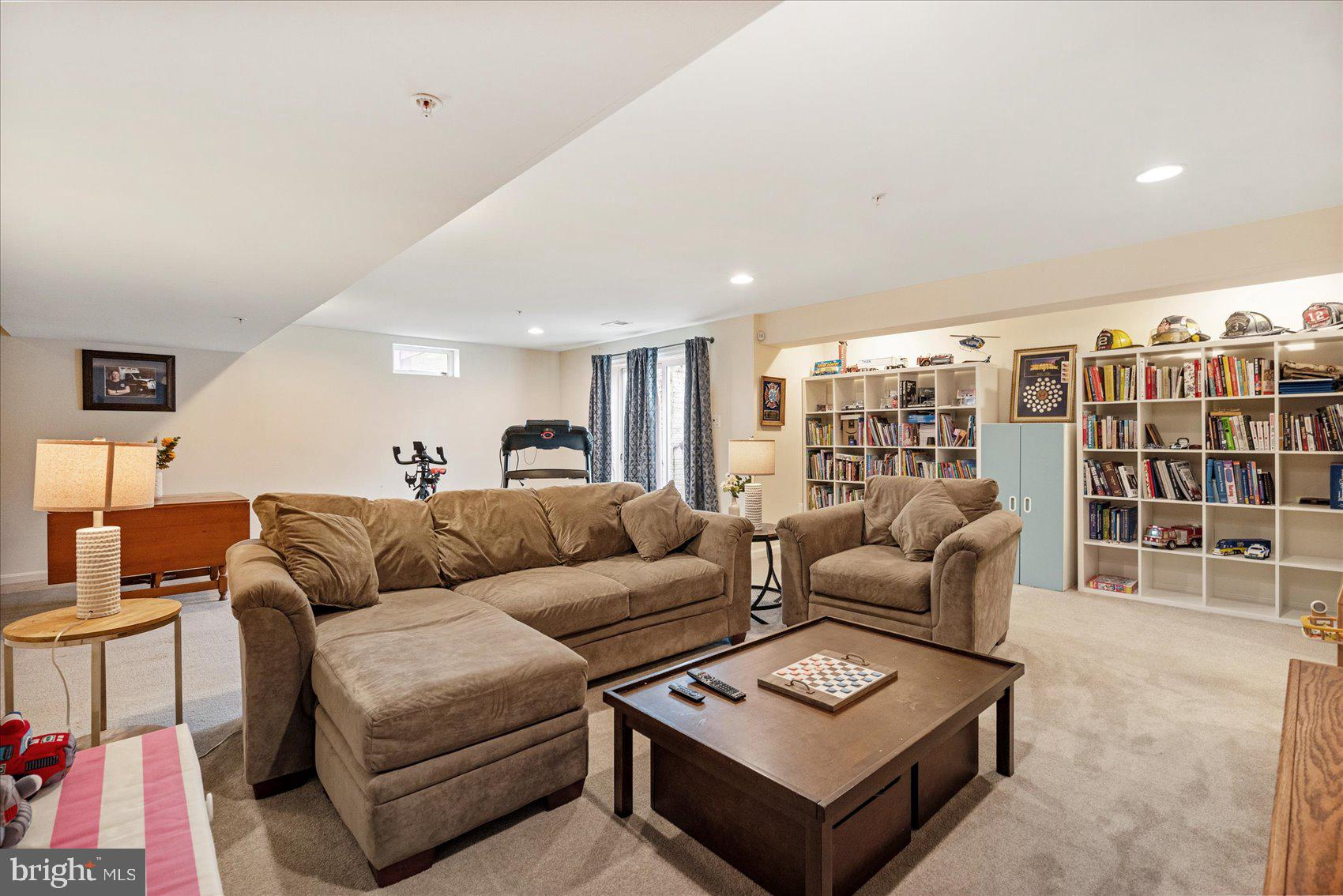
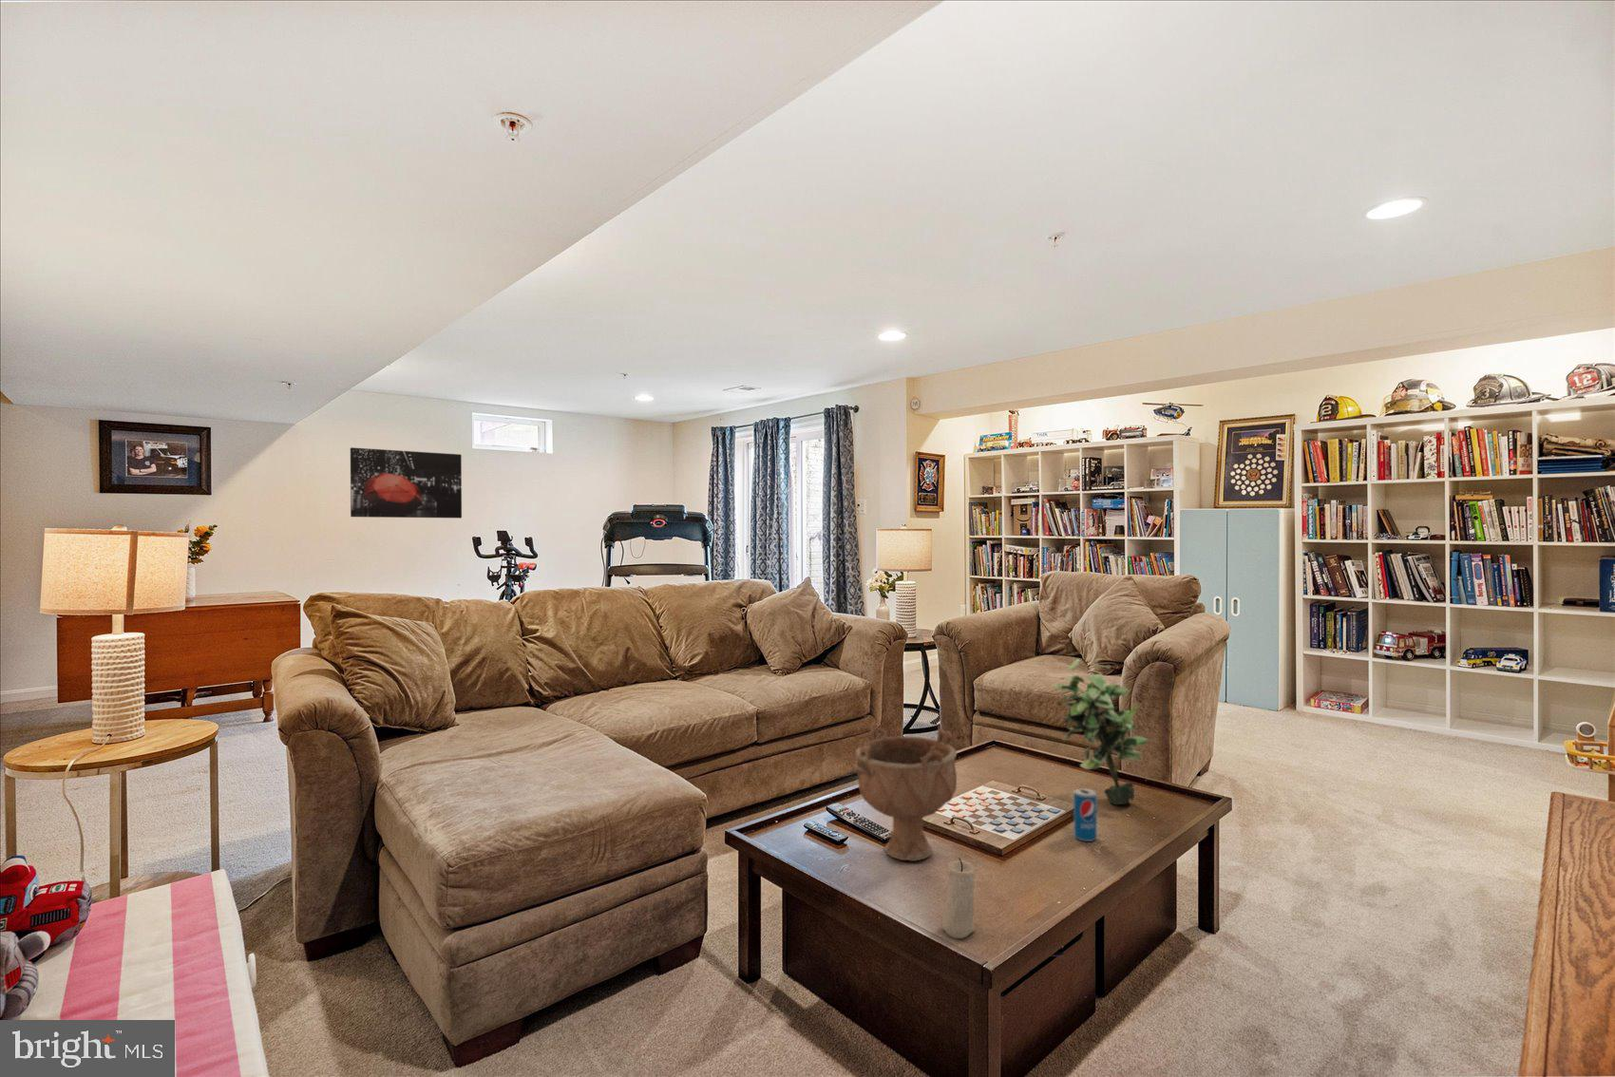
+ candle [940,856,975,939]
+ potted plant [1052,659,1150,805]
+ wall art [350,446,463,519]
+ decorative bowl [853,722,957,862]
+ beverage can [1073,787,1097,843]
